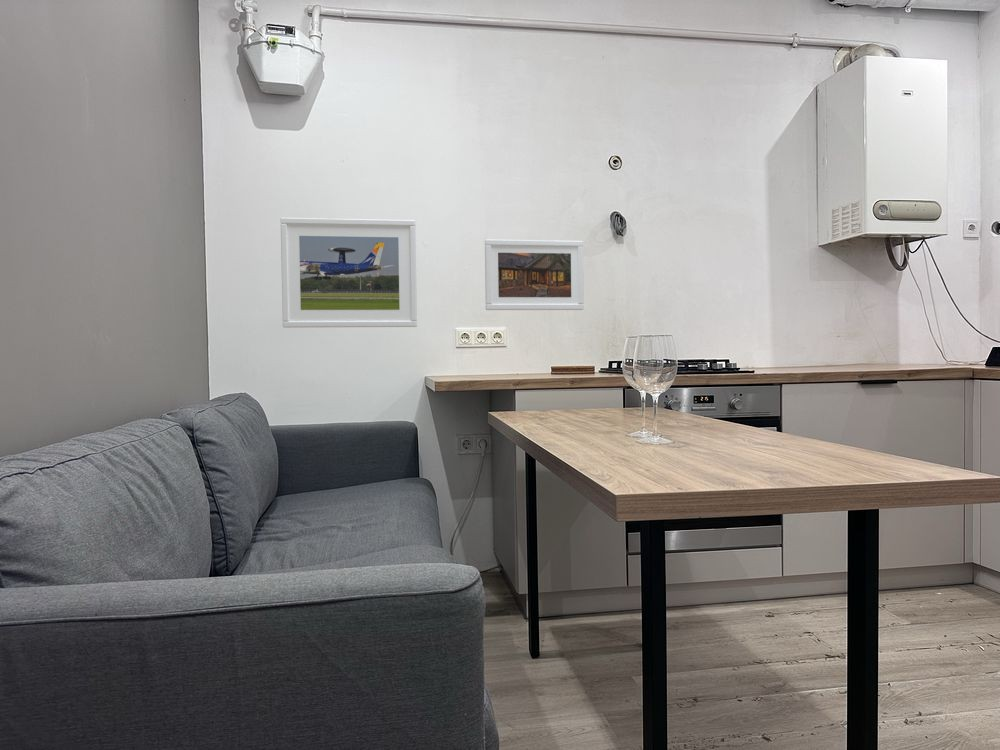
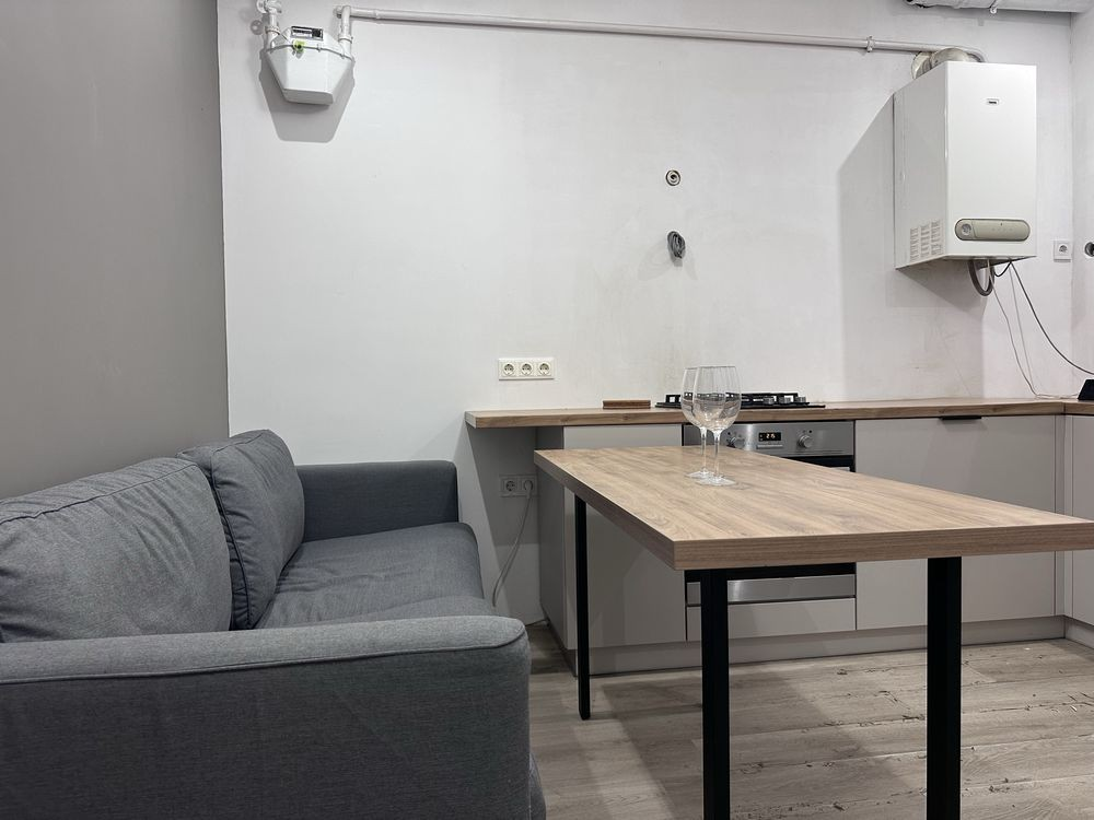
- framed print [280,217,418,329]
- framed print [484,239,585,311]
